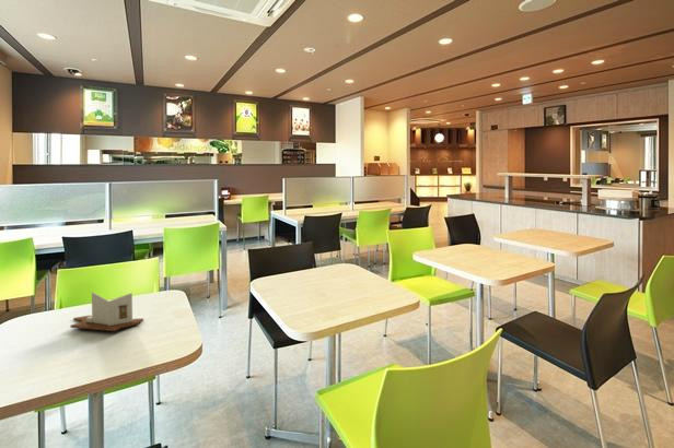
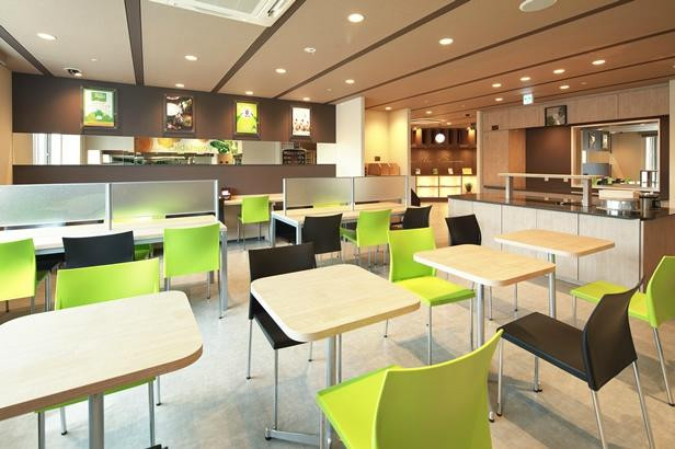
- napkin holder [69,291,144,332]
